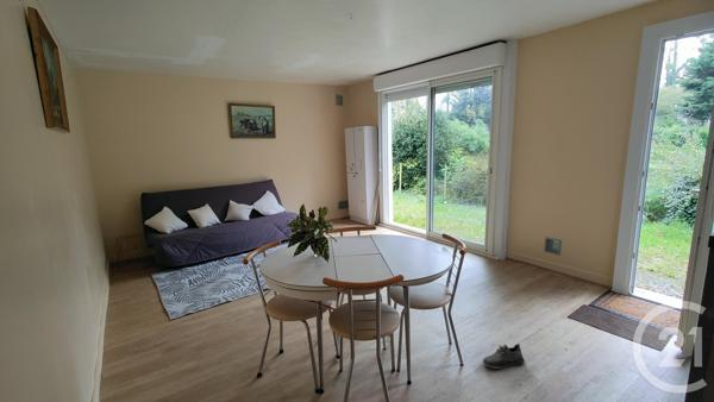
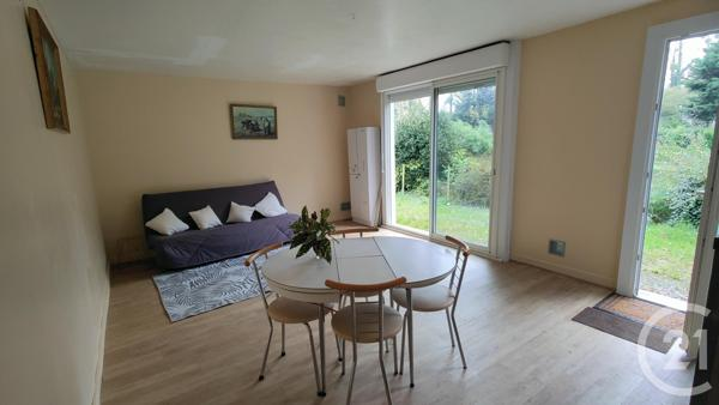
- shoe [482,343,526,370]
